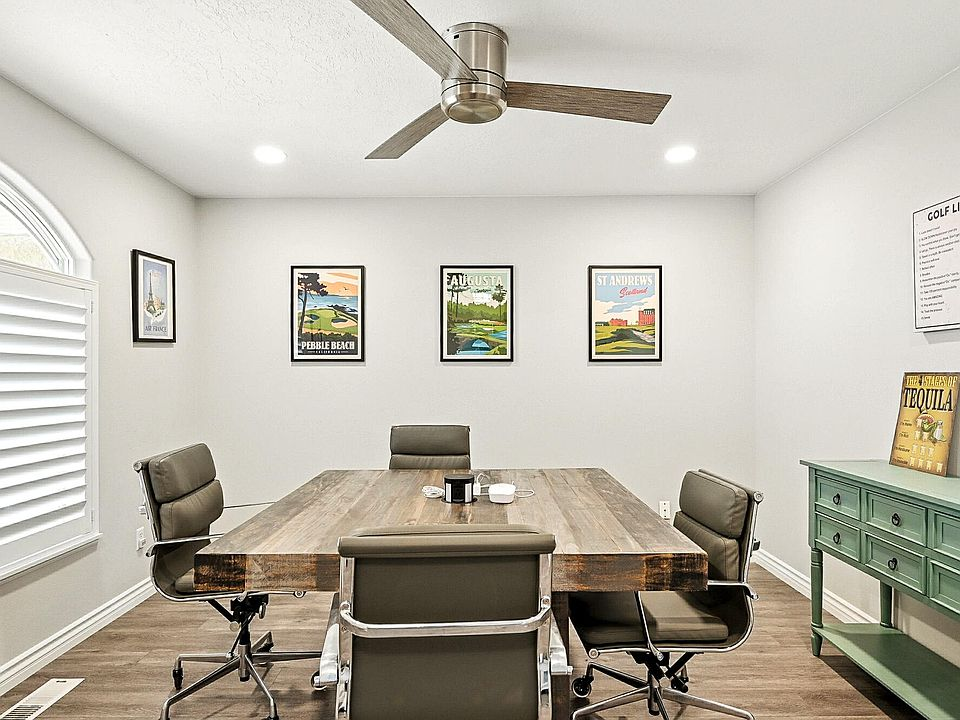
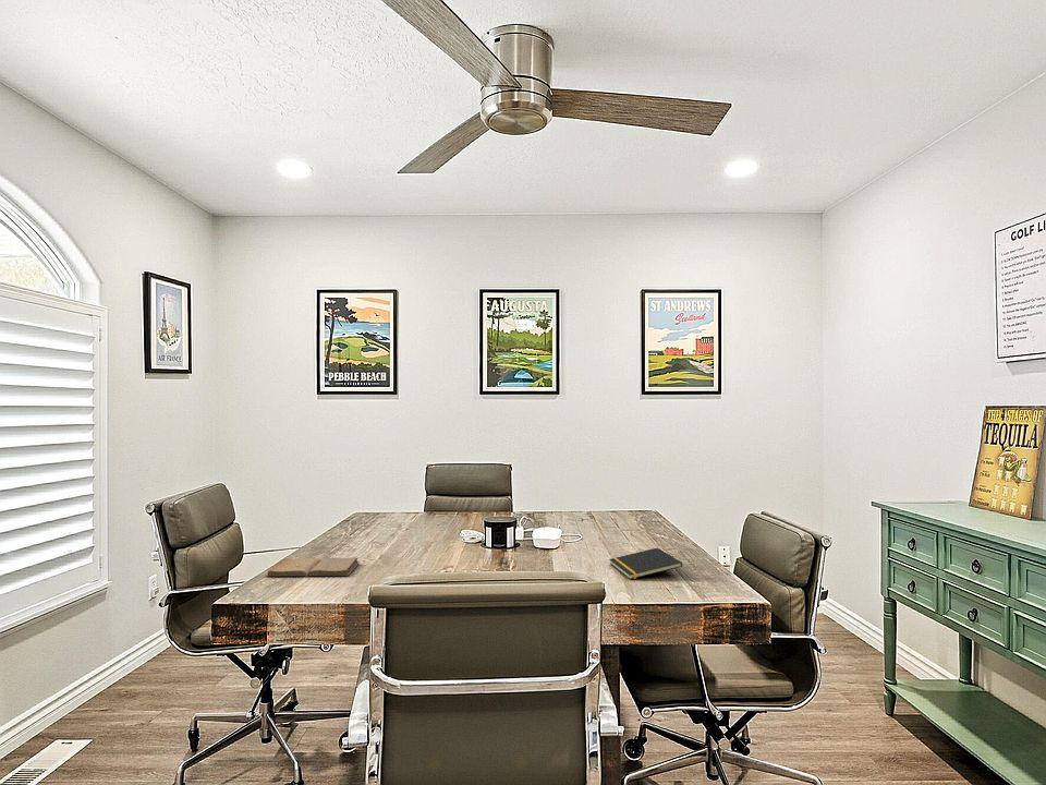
+ book [265,556,361,578]
+ notepad [608,547,684,580]
